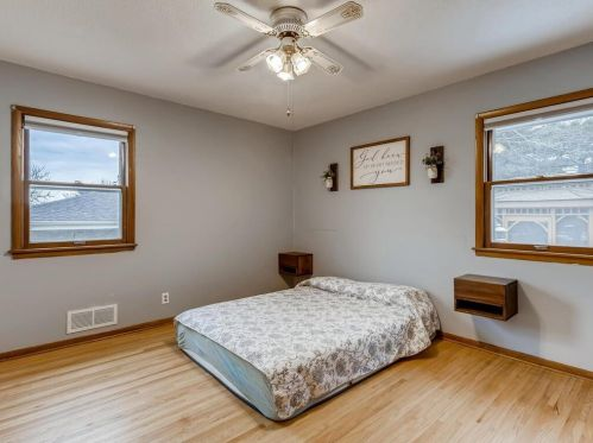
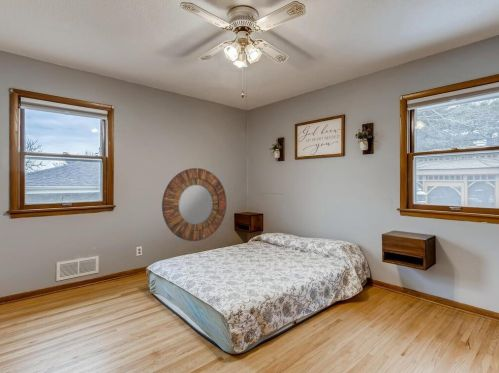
+ home mirror [161,167,227,242]
